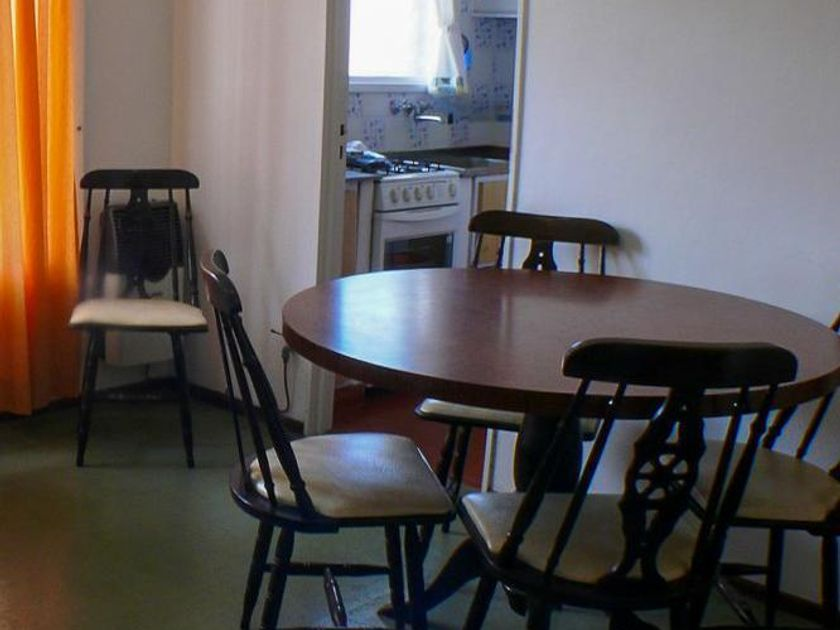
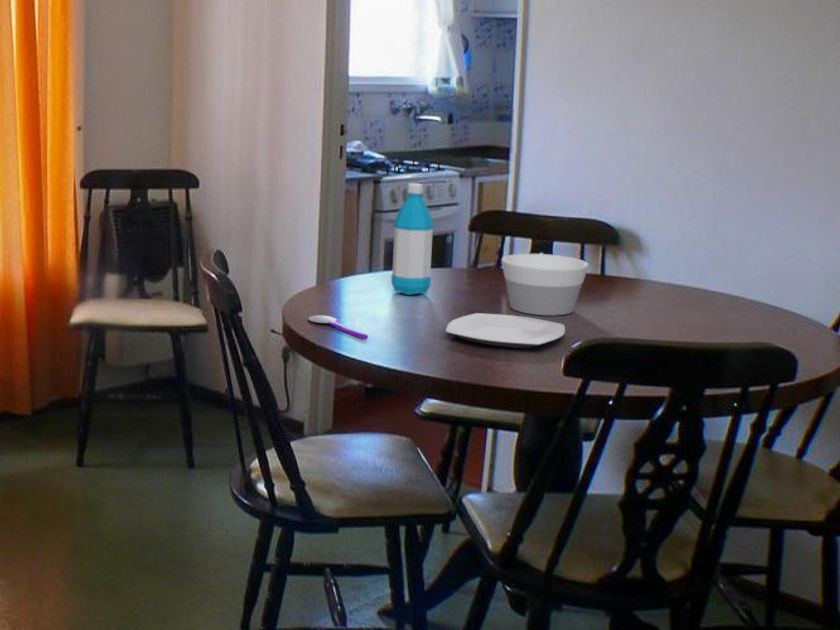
+ spoon [307,314,369,339]
+ bowl [501,253,590,316]
+ plate [445,312,566,349]
+ water bottle [390,182,435,296]
